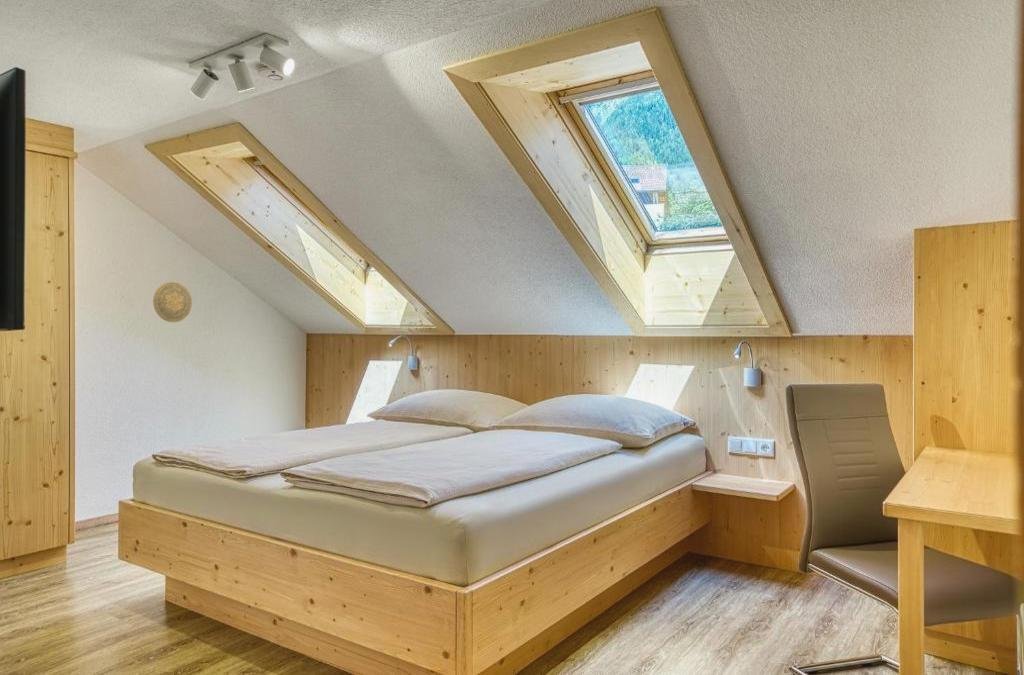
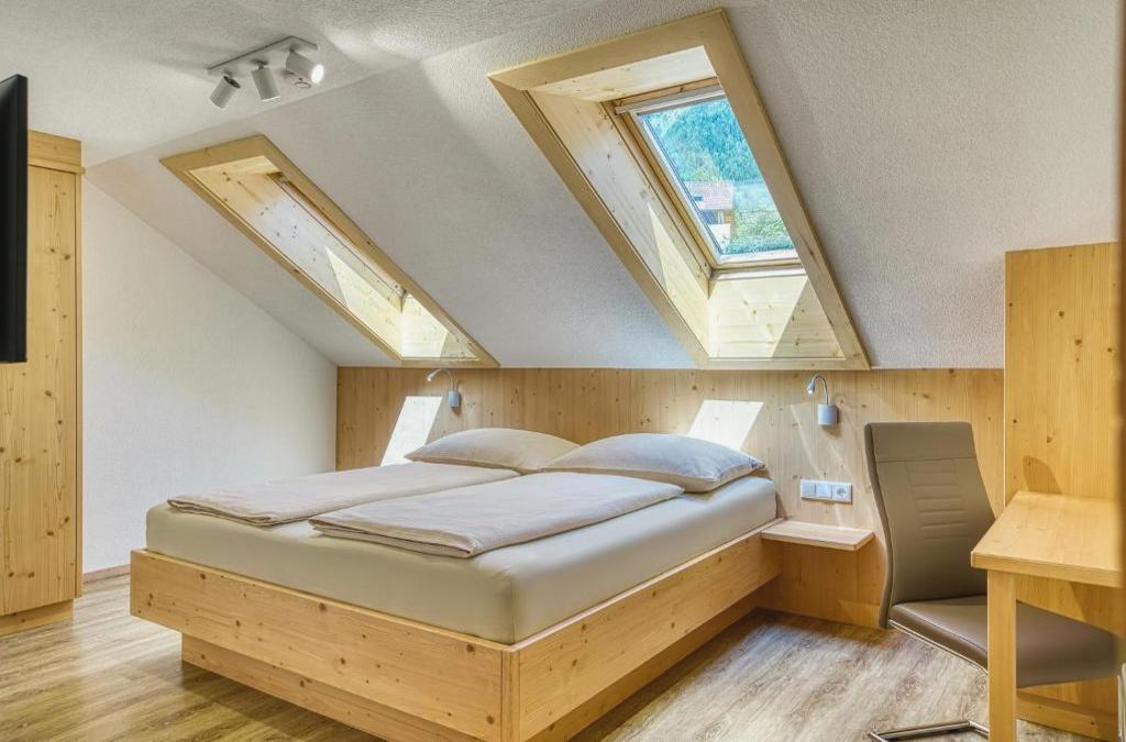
- decorative plate [152,281,193,323]
